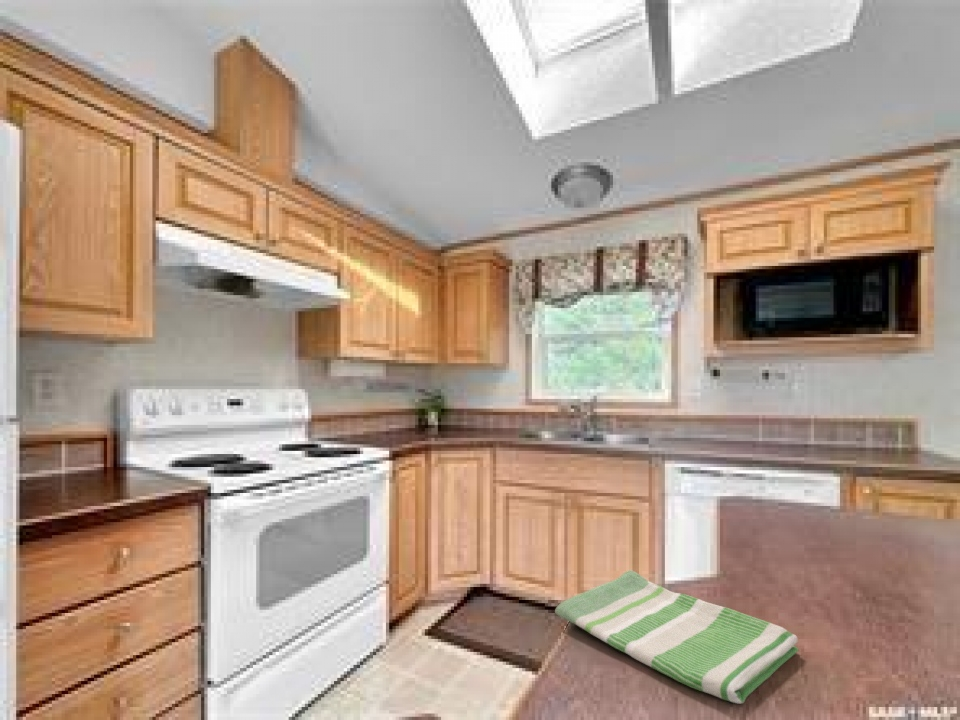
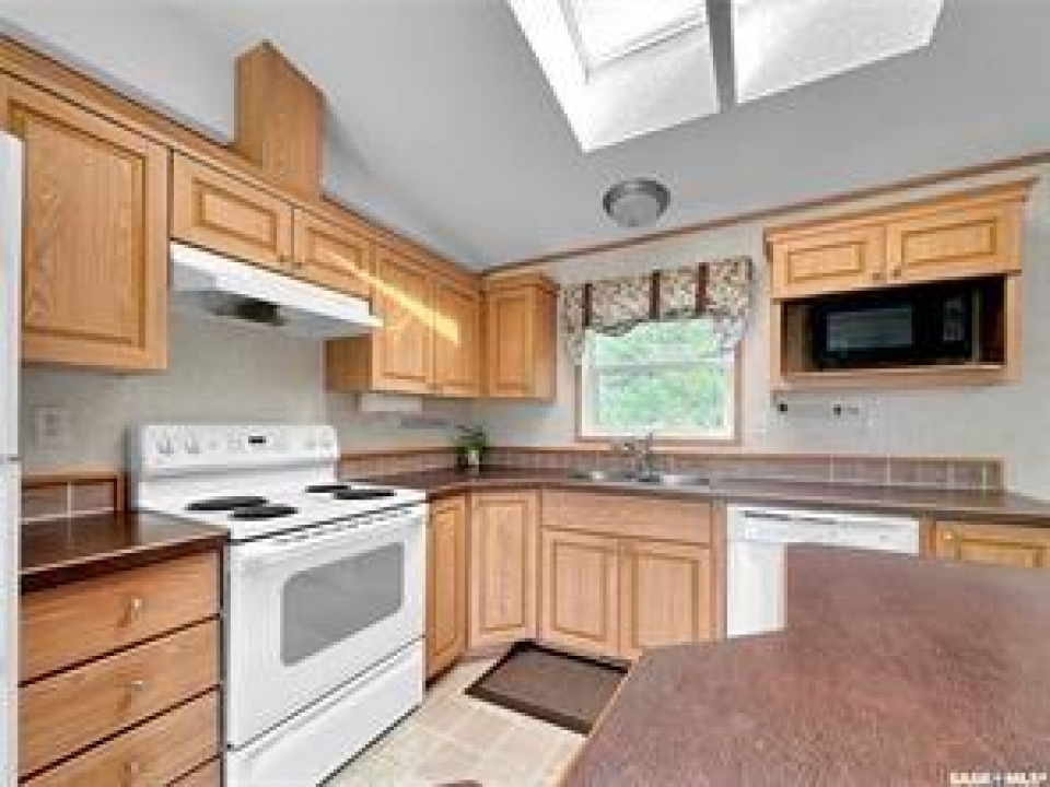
- dish towel [554,569,800,705]
